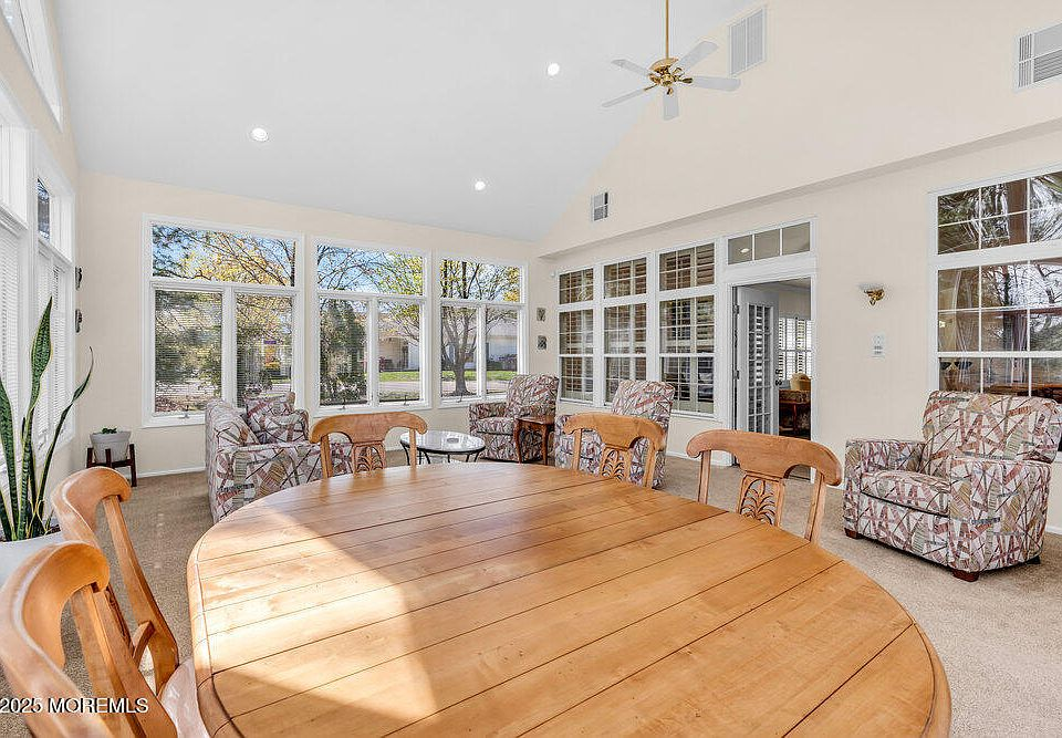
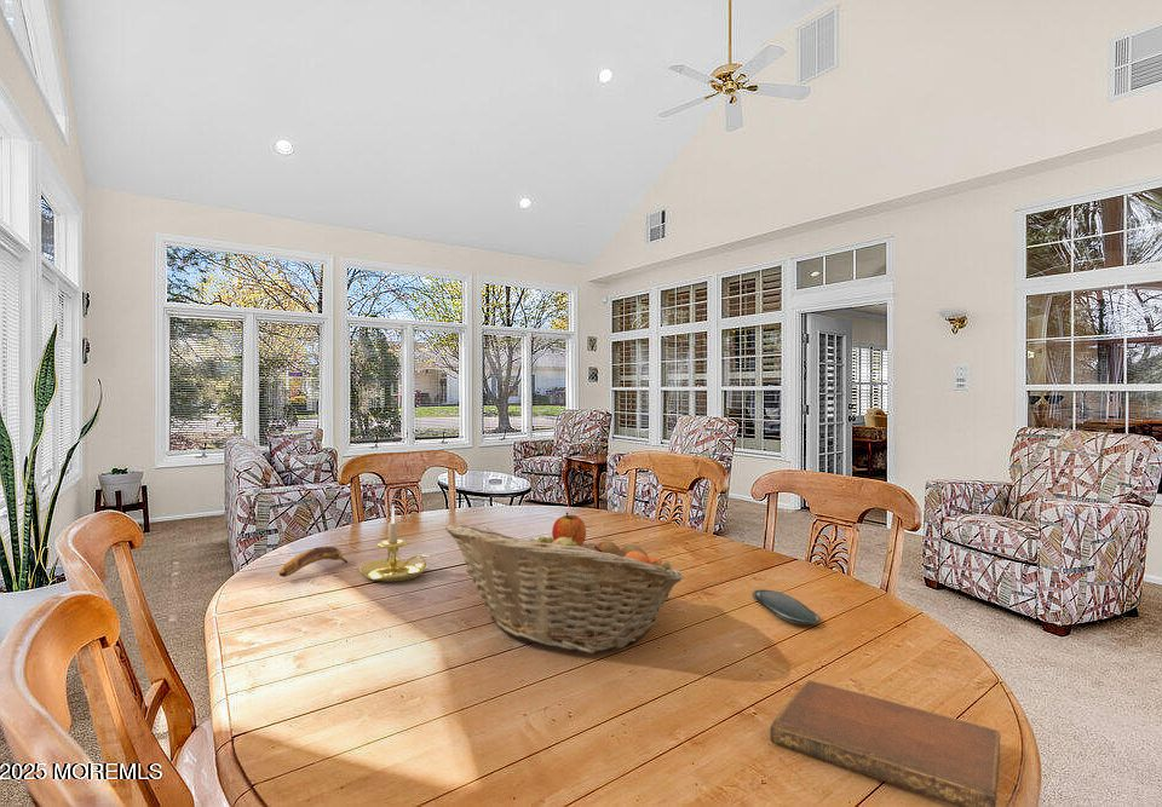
+ apple [551,512,587,547]
+ notebook [769,680,1001,807]
+ banana [278,544,349,578]
+ oval tray [752,588,821,626]
+ candle holder [358,503,432,583]
+ fruit basket [444,523,685,655]
